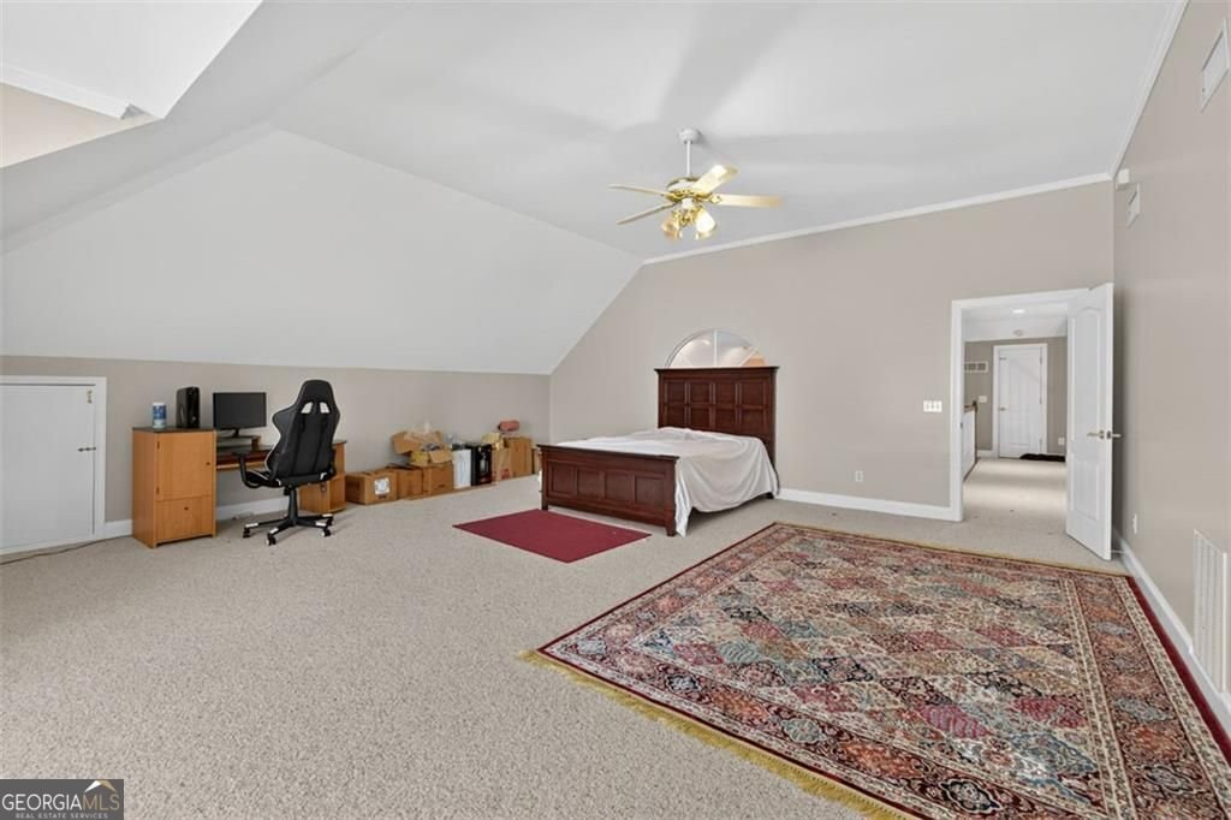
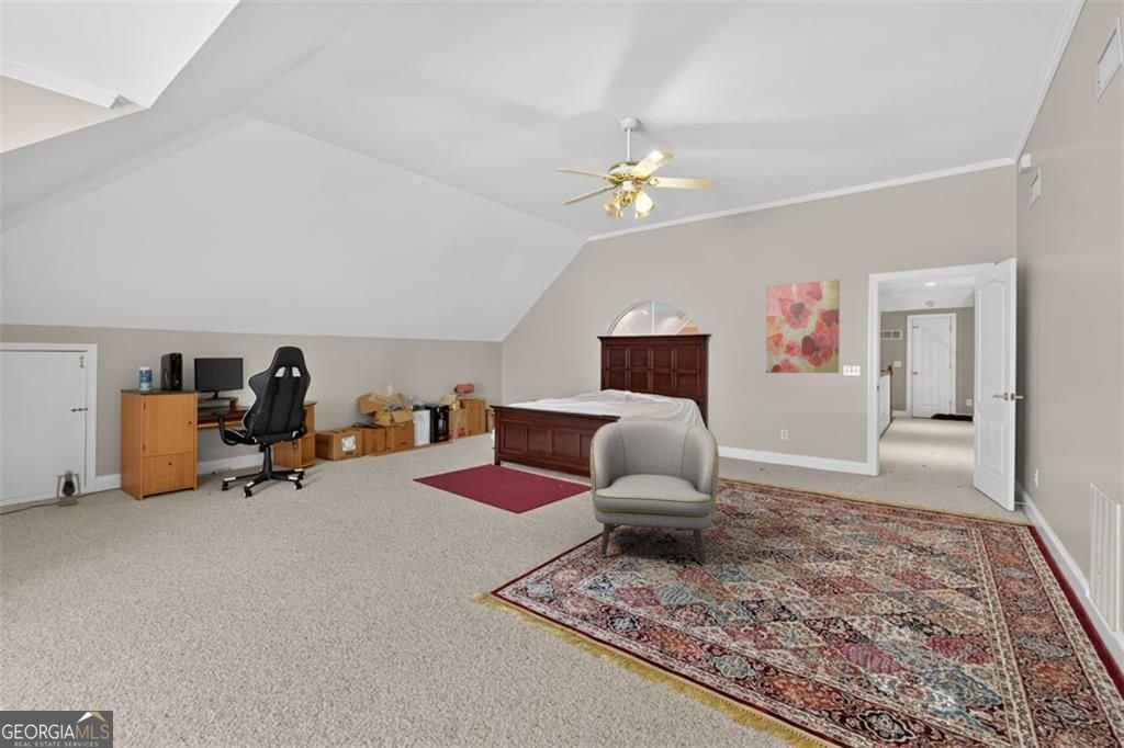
+ armchair [589,419,720,564]
+ lantern [55,468,81,507]
+ wall art [765,279,841,374]
